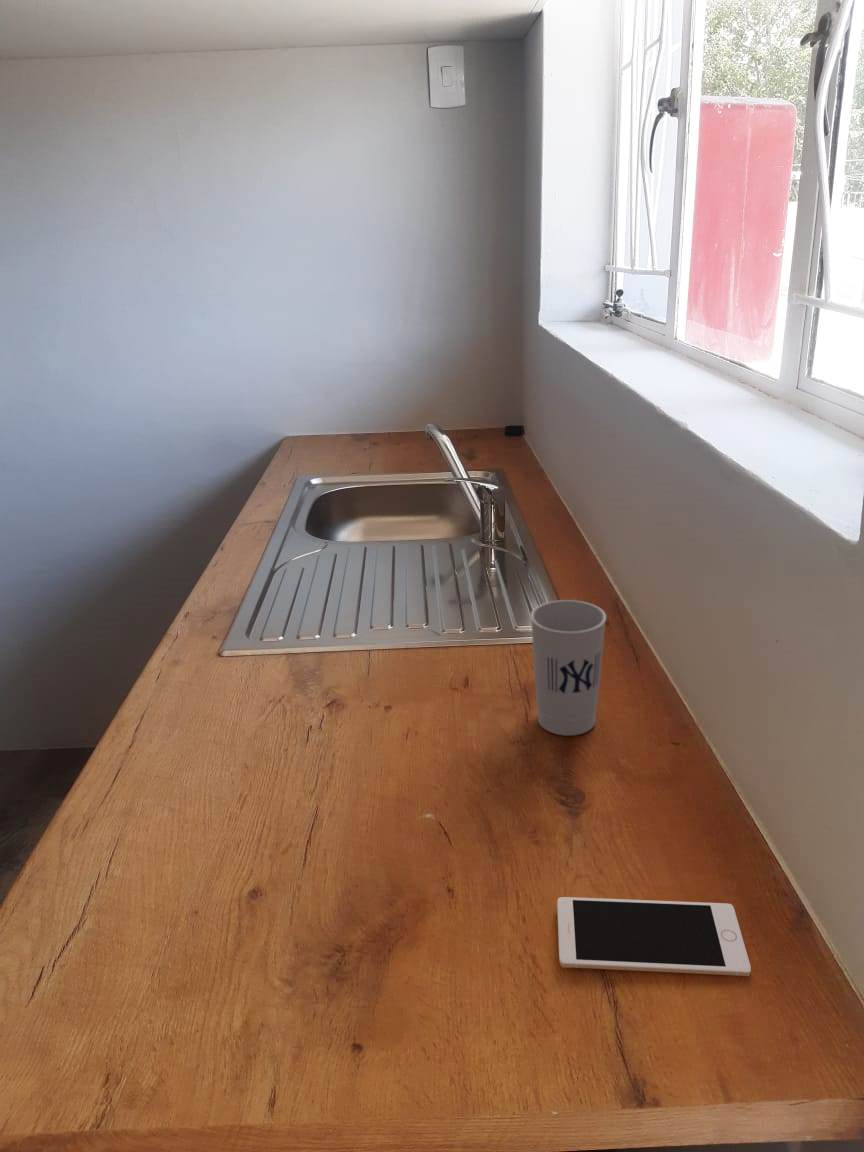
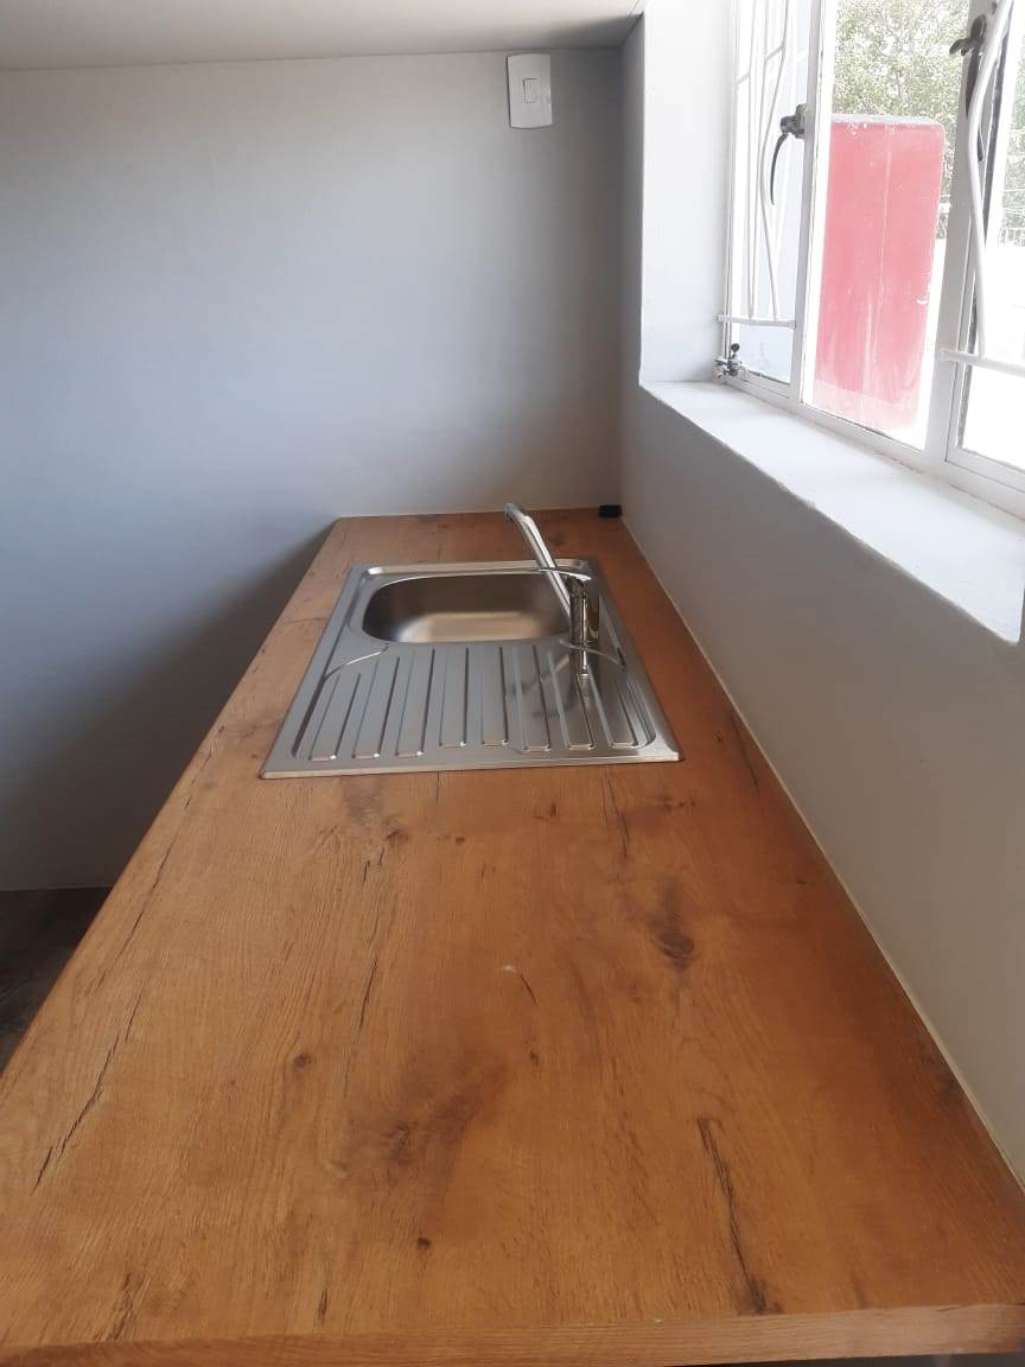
- cup [529,599,607,737]
- cell phone [556,896,752,977]
